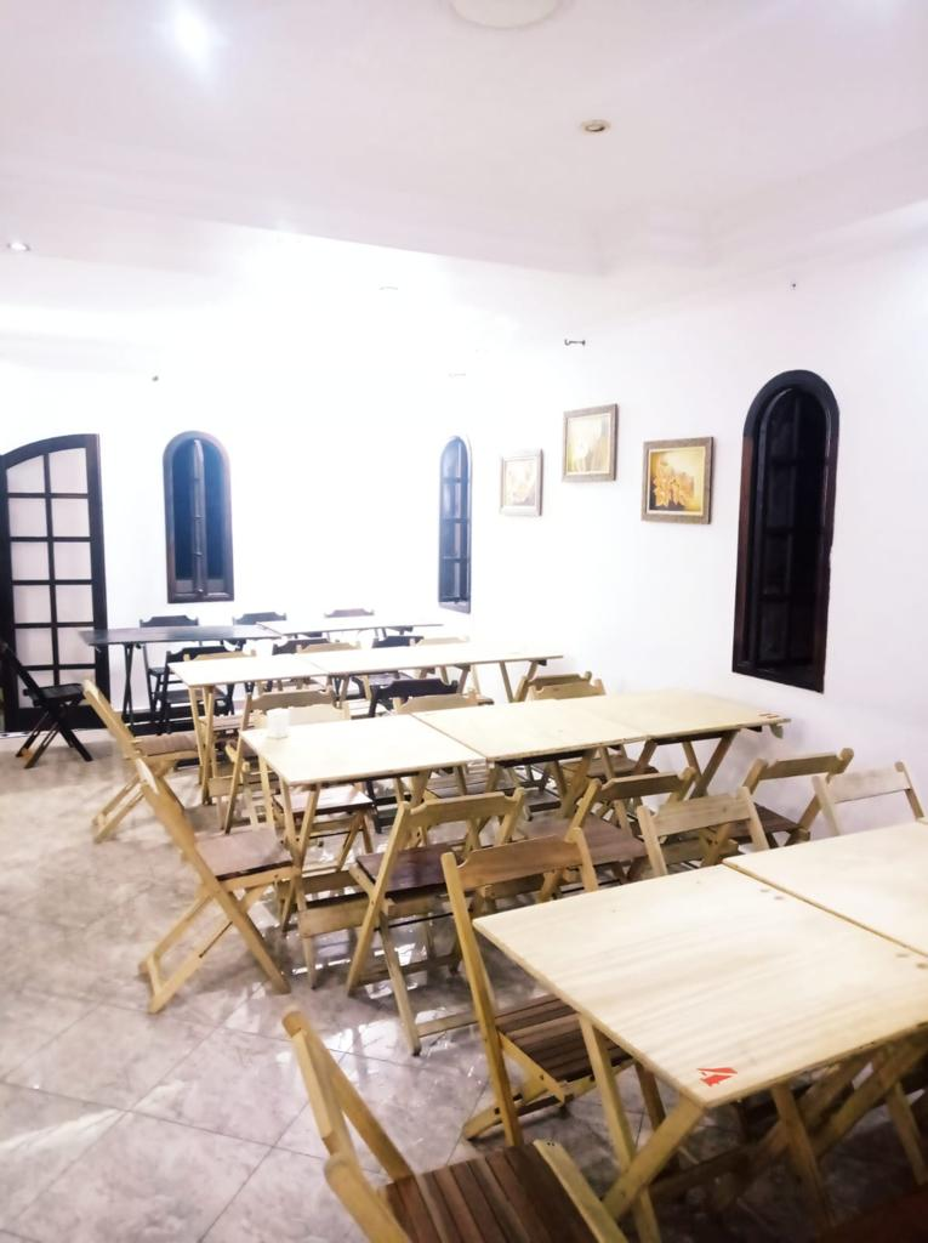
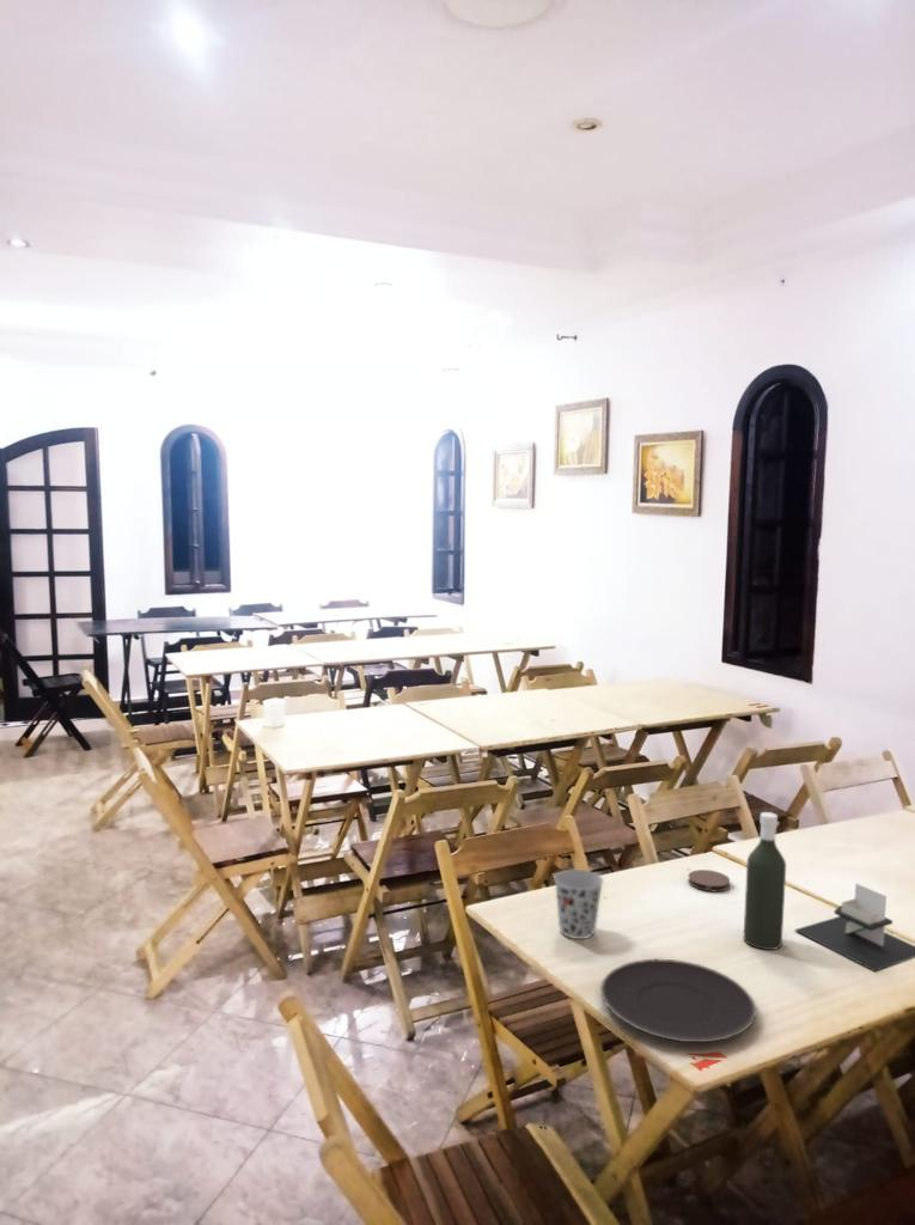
+ cup [553,869,604,940]
+ plate [599,958,757,1043]
+ coaster [687,869,731,892]
+ napkin holder [793,882,915,973]
+ bottle [743,811,787,951]
